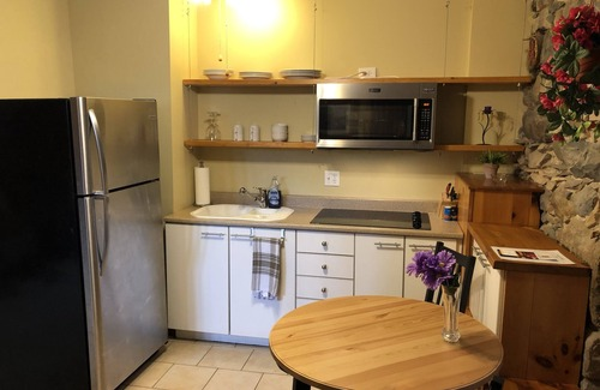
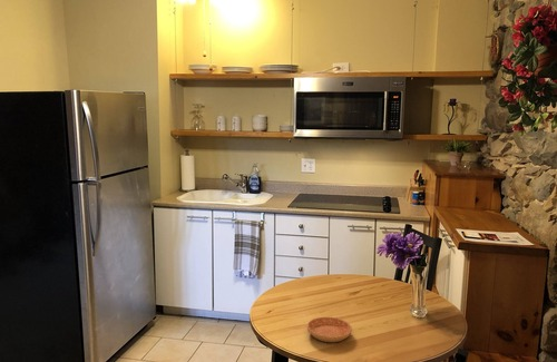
+ saucer [306,316,353,343]
